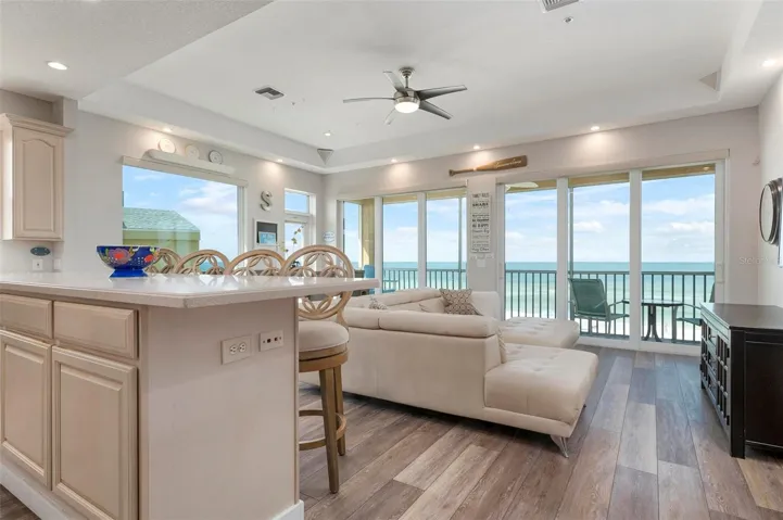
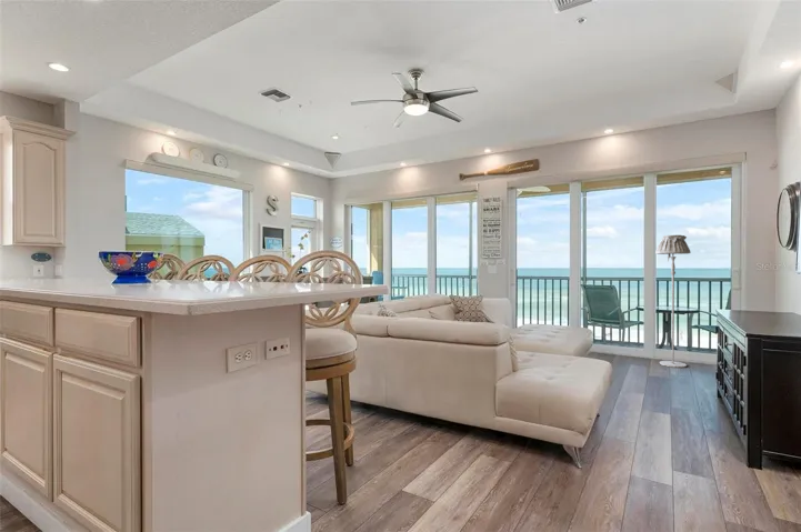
+ floor lamp [654,234,692,369]
